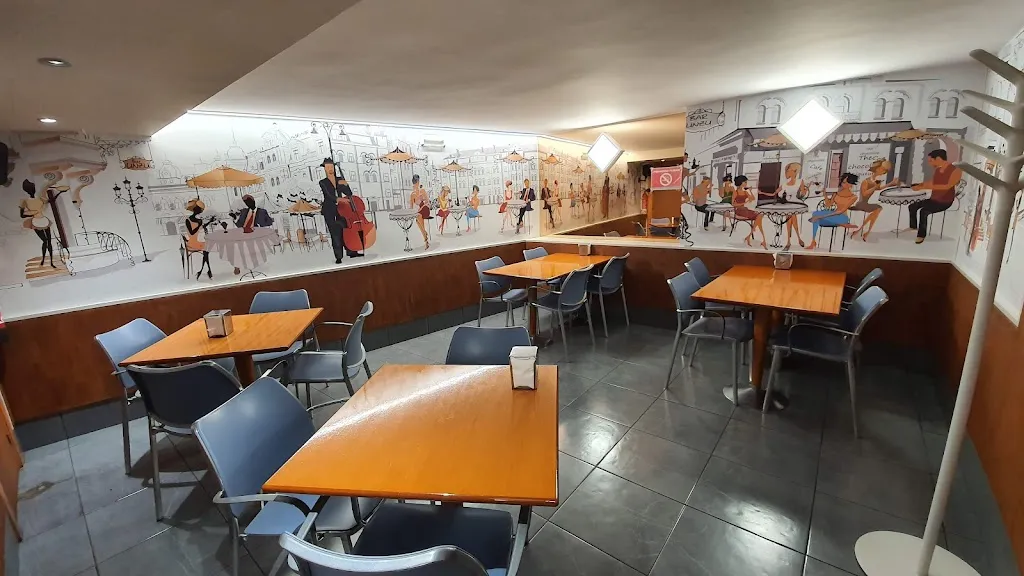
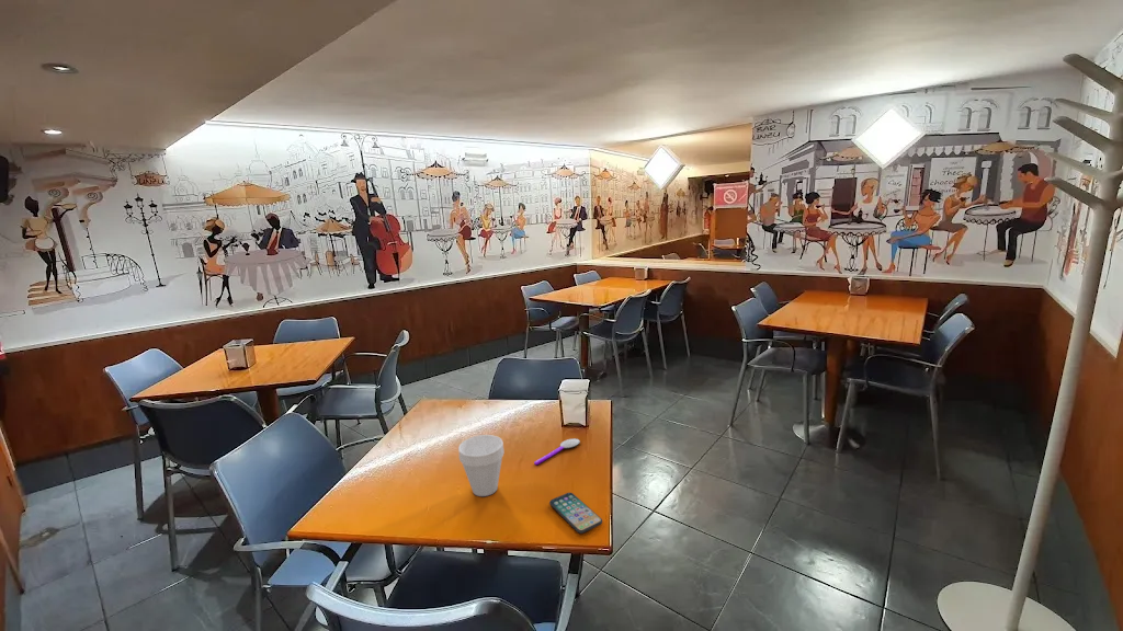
+ spoon [533,438,581,466]
+ cup [457,434,506,497]
+ smartphone [548,492,603,535]
